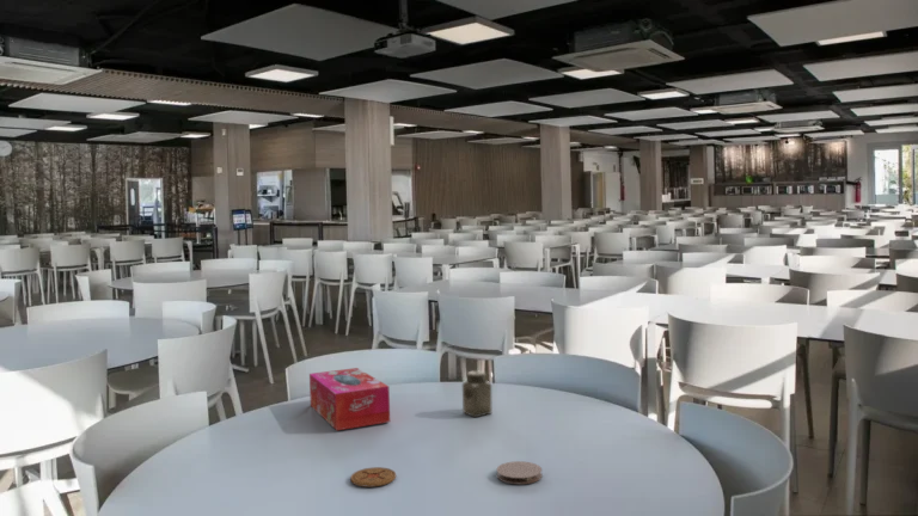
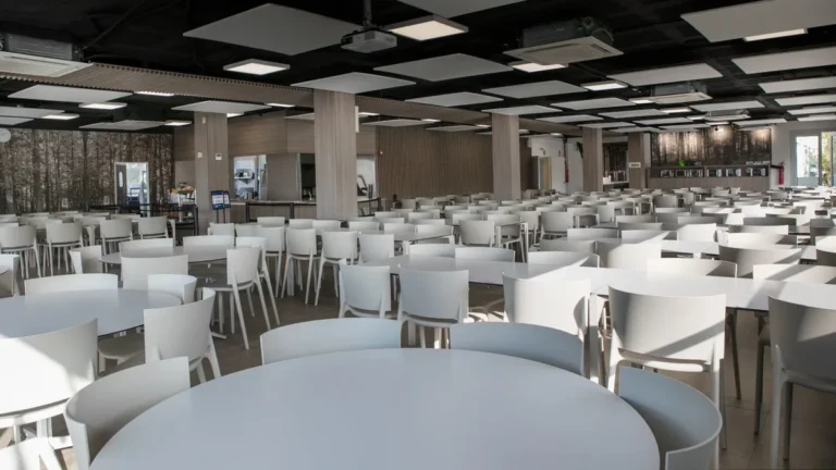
- tissue box [308,367,391,431]
- salt shaker [461,369,494,418]
- coaster [349,466,397,489]
- coaster [496,460,543,485]
